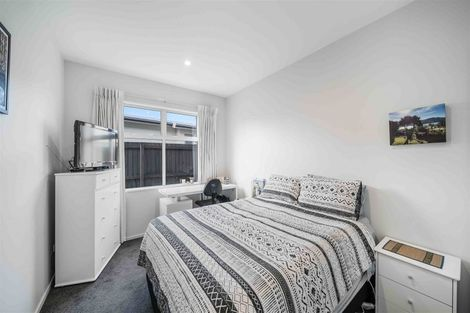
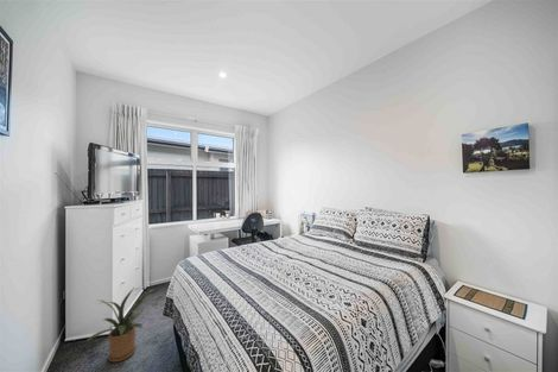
+ house plant [84,288,156,362]
